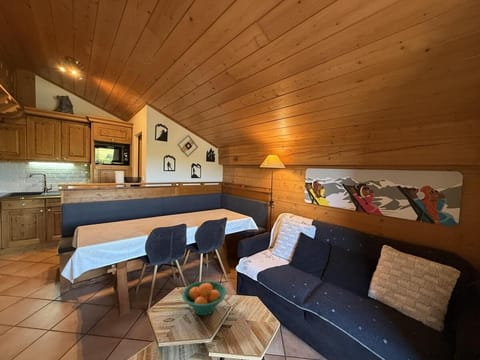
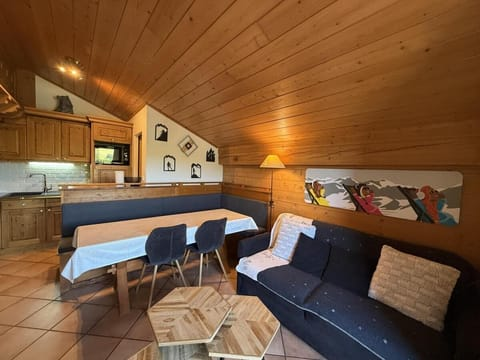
- fruit bowl [181,280,228,316]
